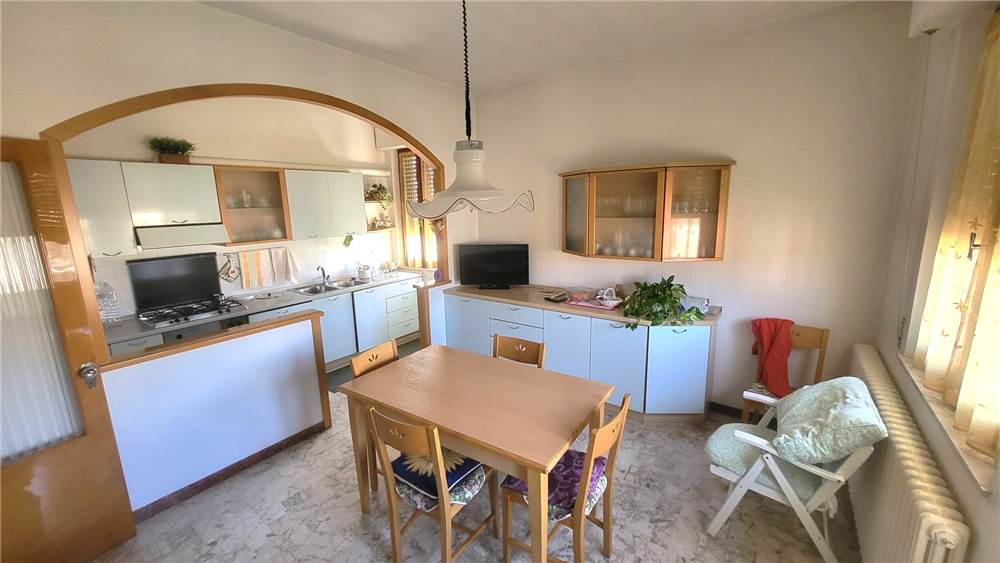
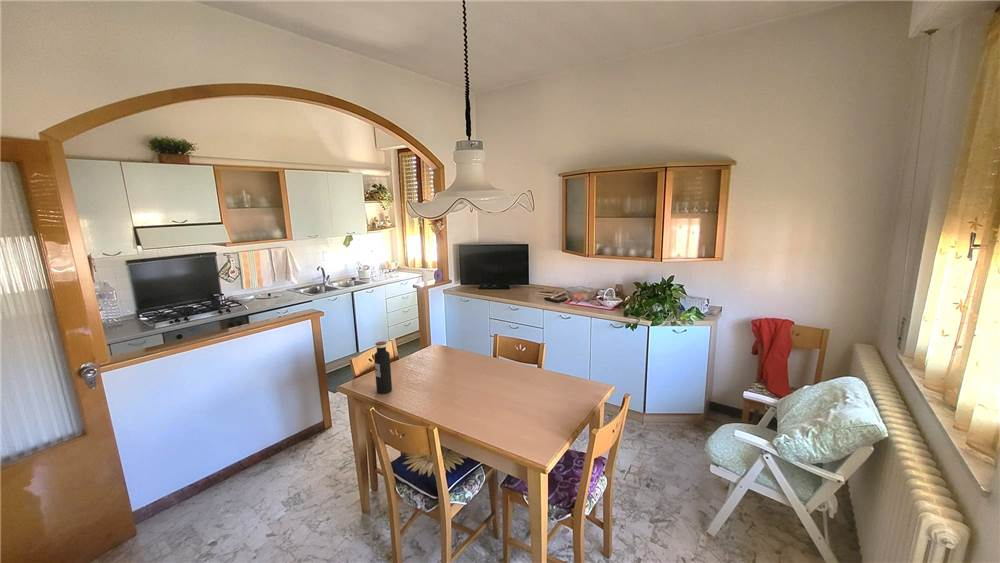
+ water bottle [373,340,393,394]
